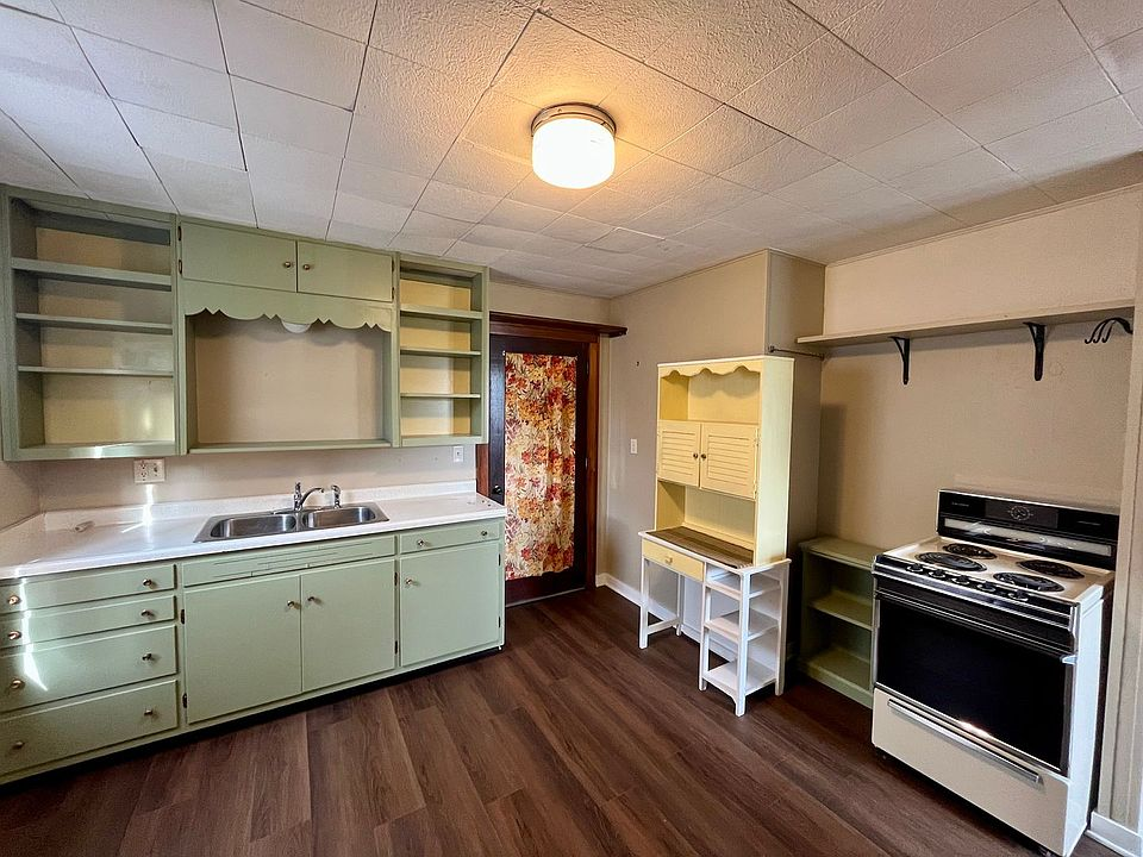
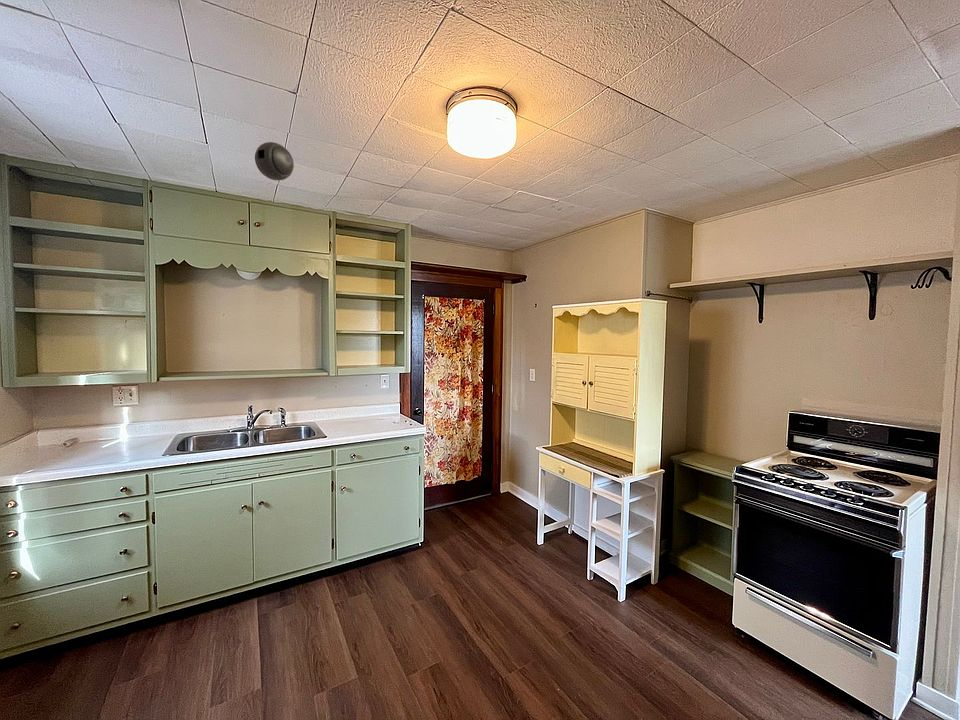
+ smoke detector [254,141,295,182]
